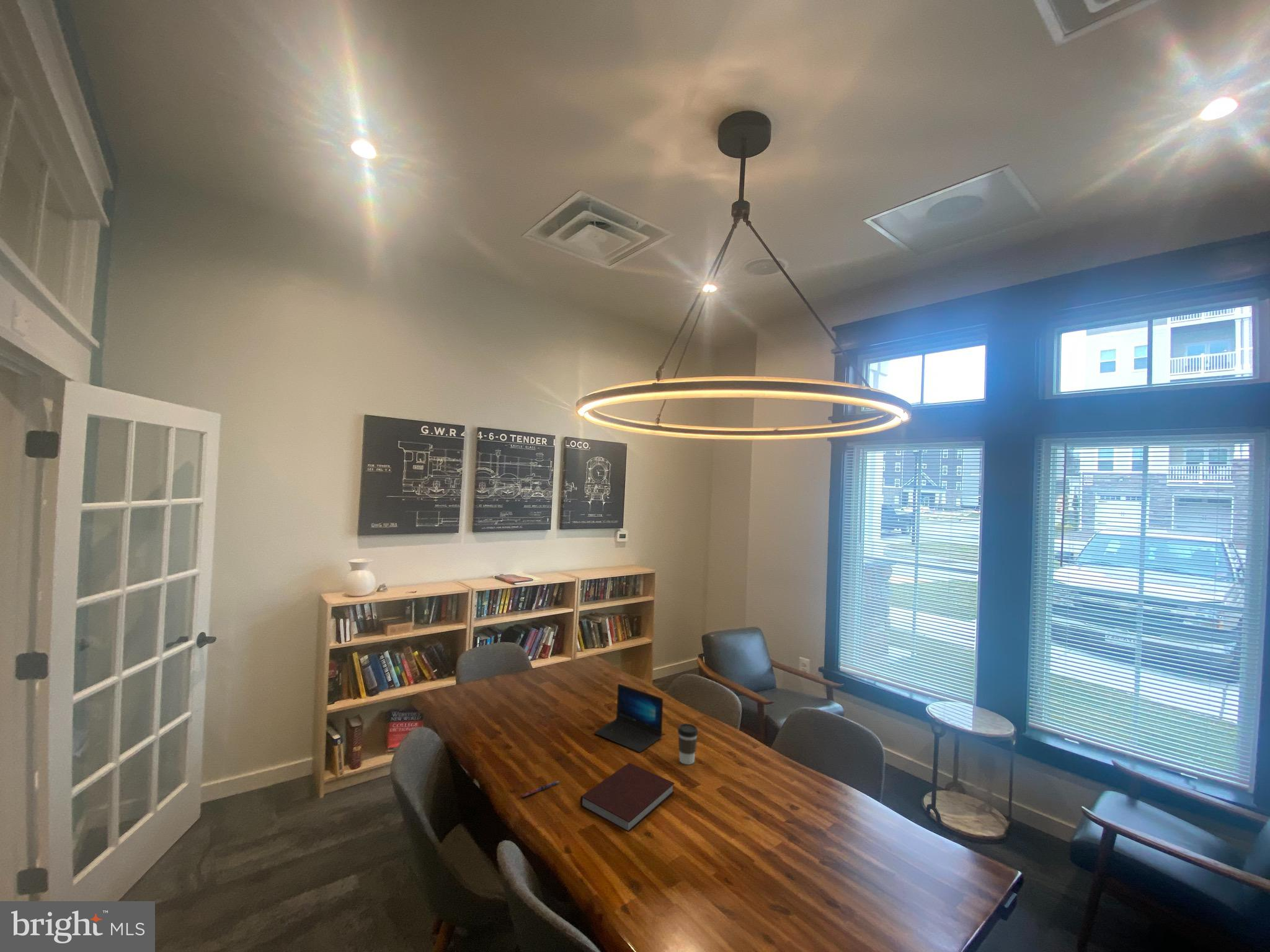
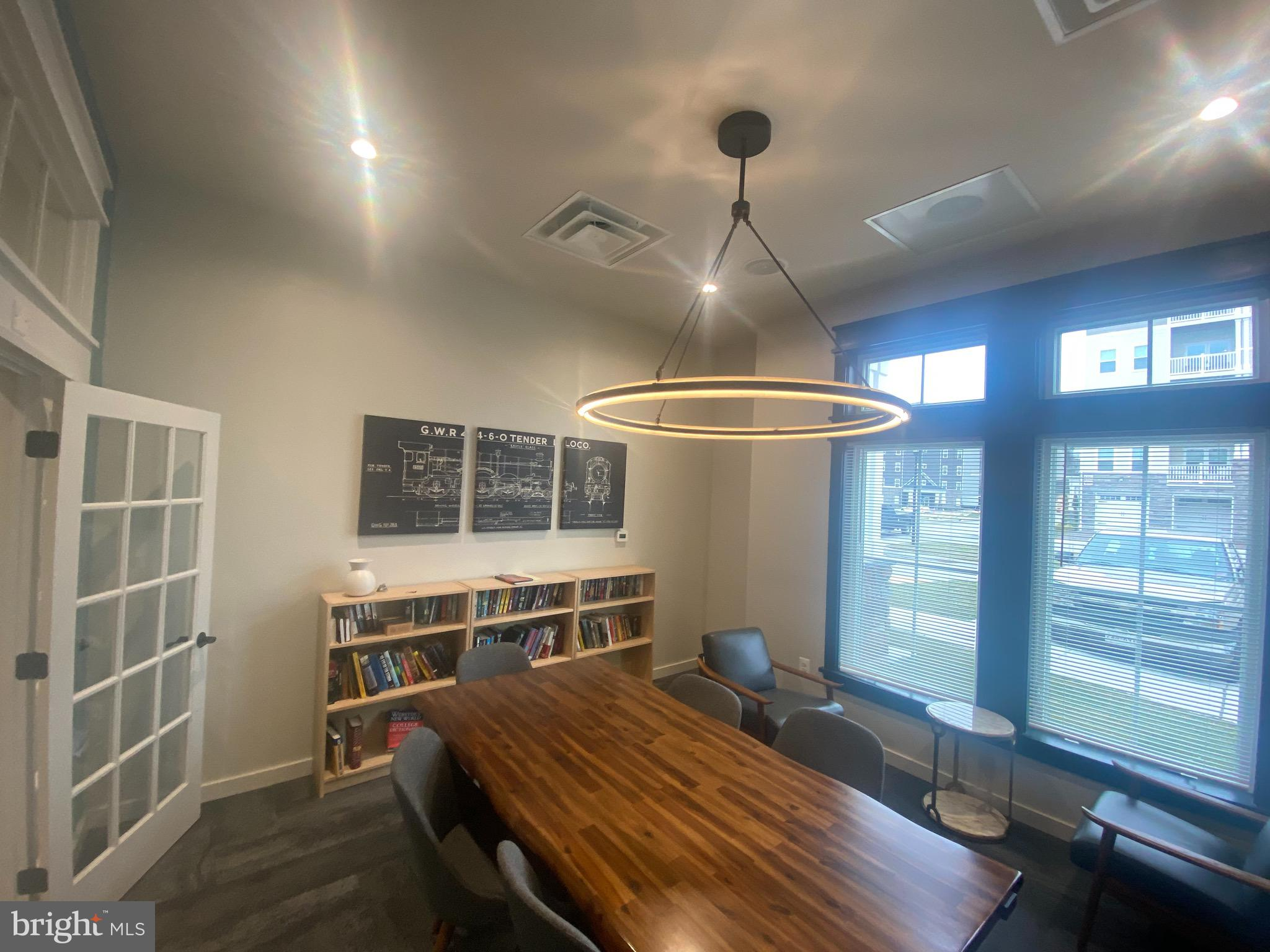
- notebook [580,762,675,832]
- pen [520,780,560,798]
- laptop [593,683,664,753]
- coffee cup [677,723,699,765]
